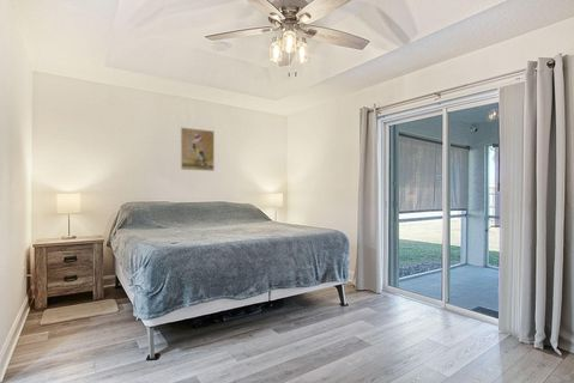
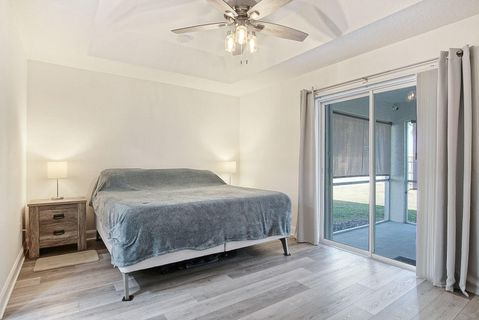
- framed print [180,126,216,172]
